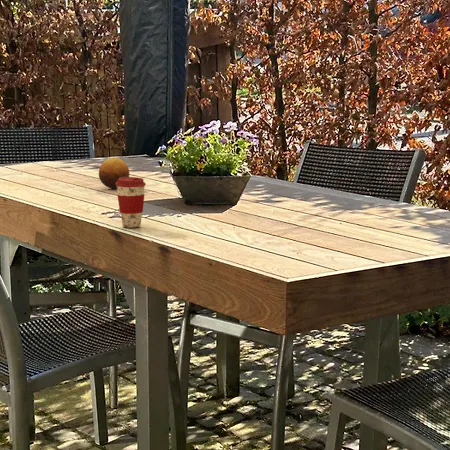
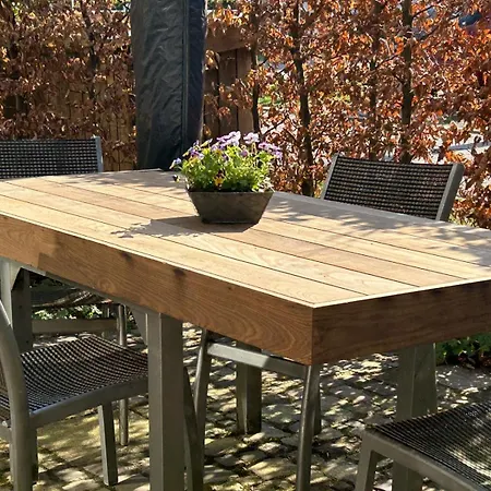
- fruit [98,157,130,190]
- coffee cup [116,176,147,229]
